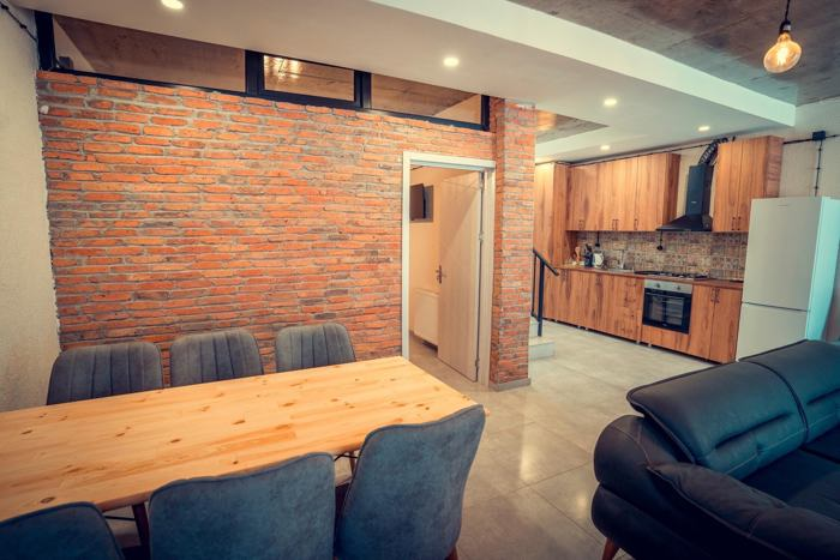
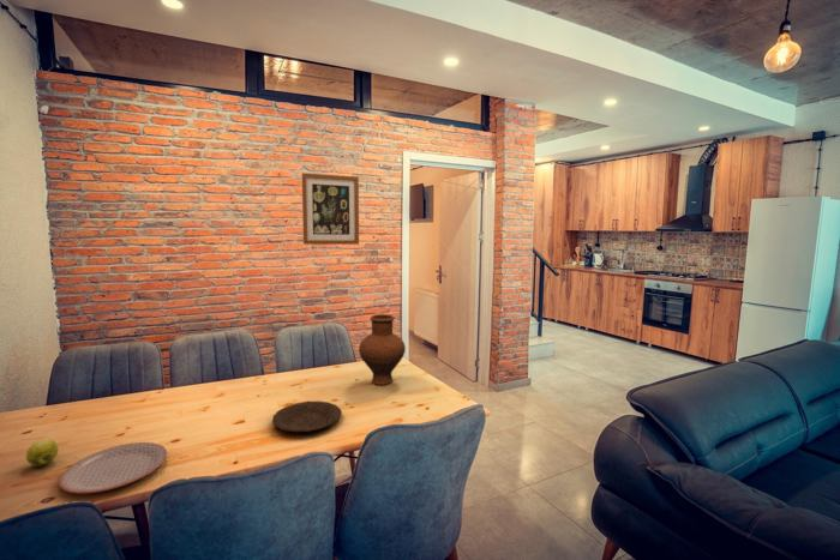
+ plate [58,441,168,494]
+ vase [358,313,407,386]
+ plate [271,401,343,433]
+ wall art [301,171,360,246]
+ apple [25,438,60,468]
